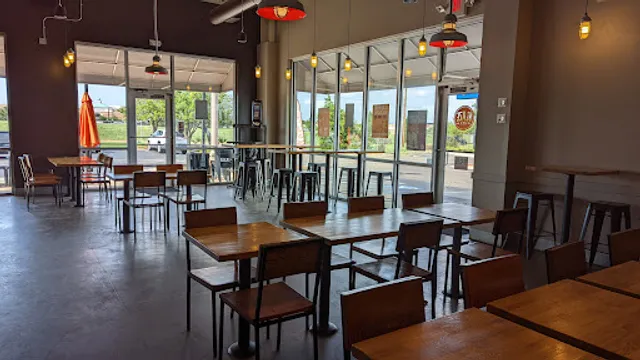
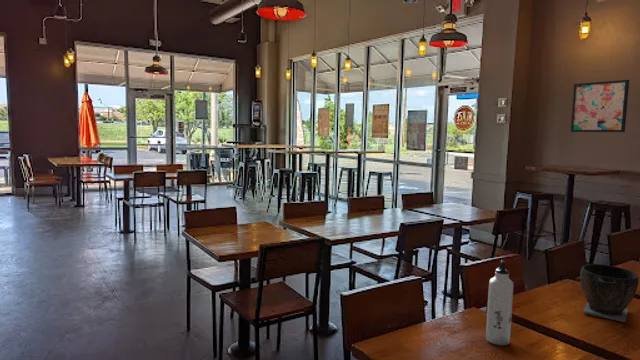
+ water bottle [485,259,514,346]
+ wall art [569,79,630,133]
+ bowl [579,263,639,323]
